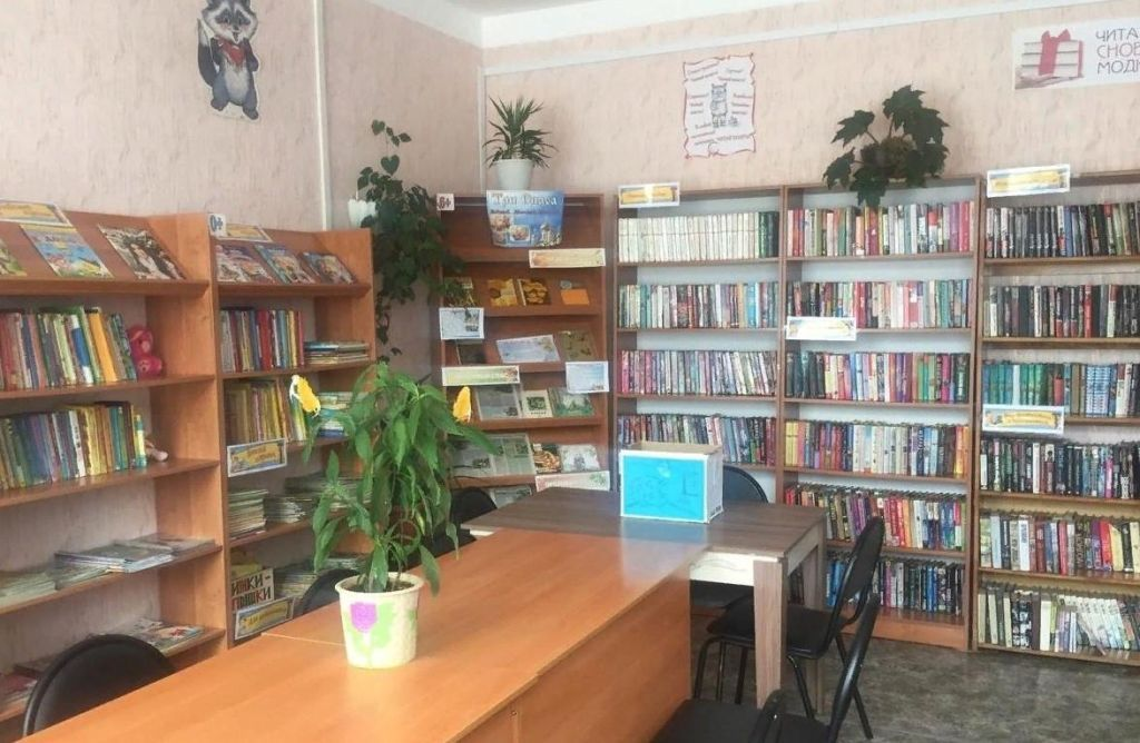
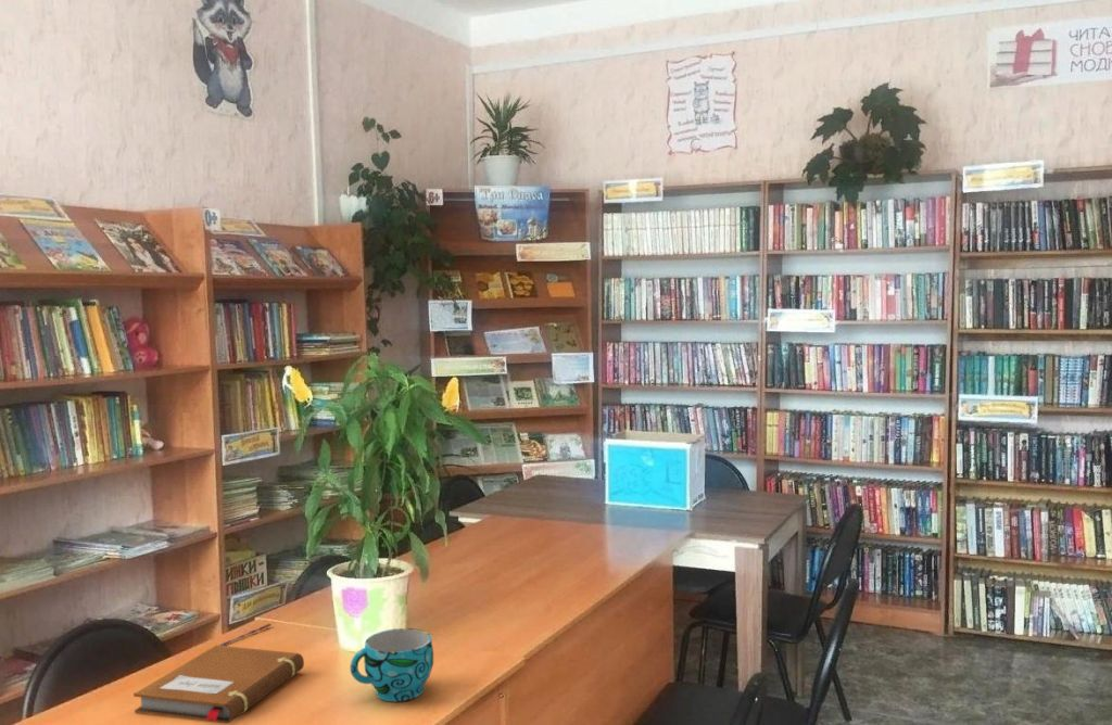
+ notebook [132,645,305,724]
+ cup [350,627,434,702]
+ pen [218,623,271,646]
